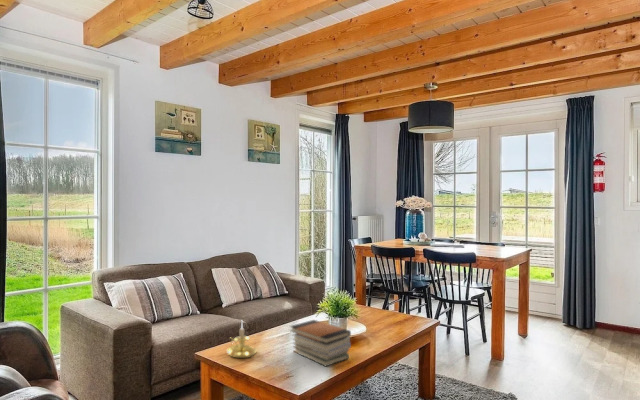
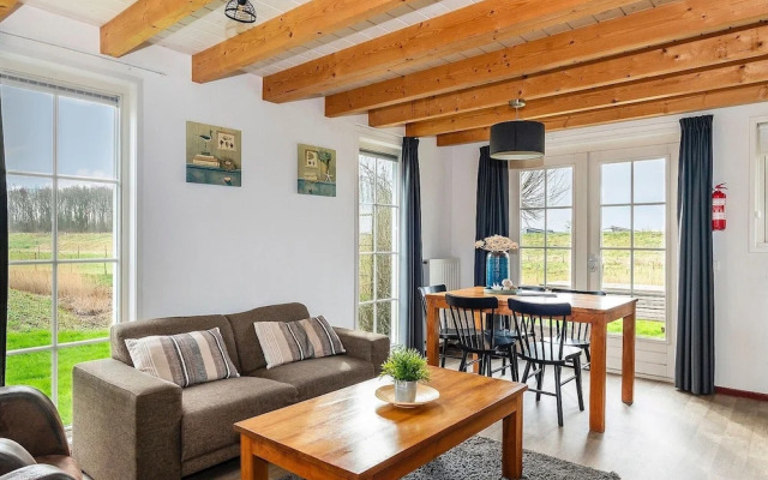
- book stack [289,319,352,367]
- candle holder [226,320,258,359]
